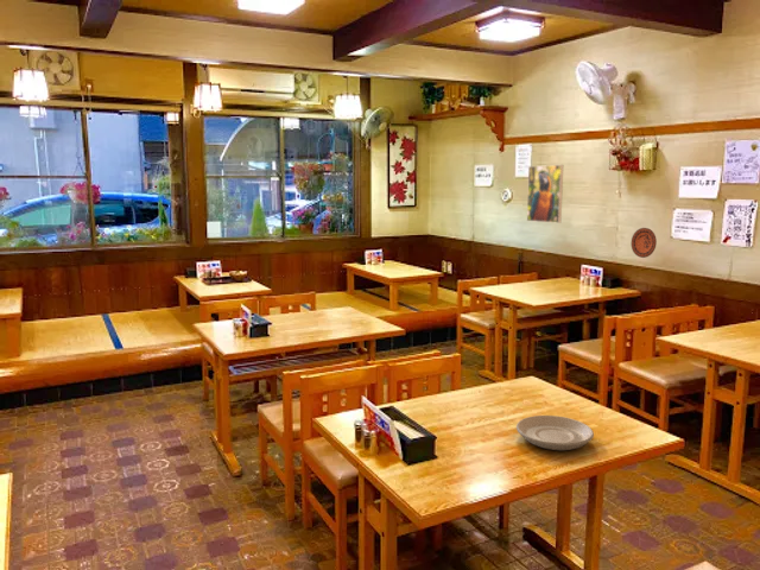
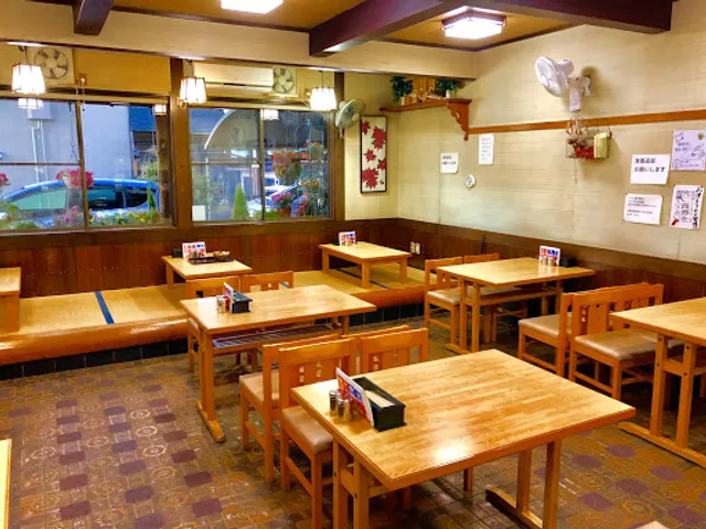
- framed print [526,164,564,224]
- plate [515,414,595,451]
- decorative plate [631,227,658,259]
